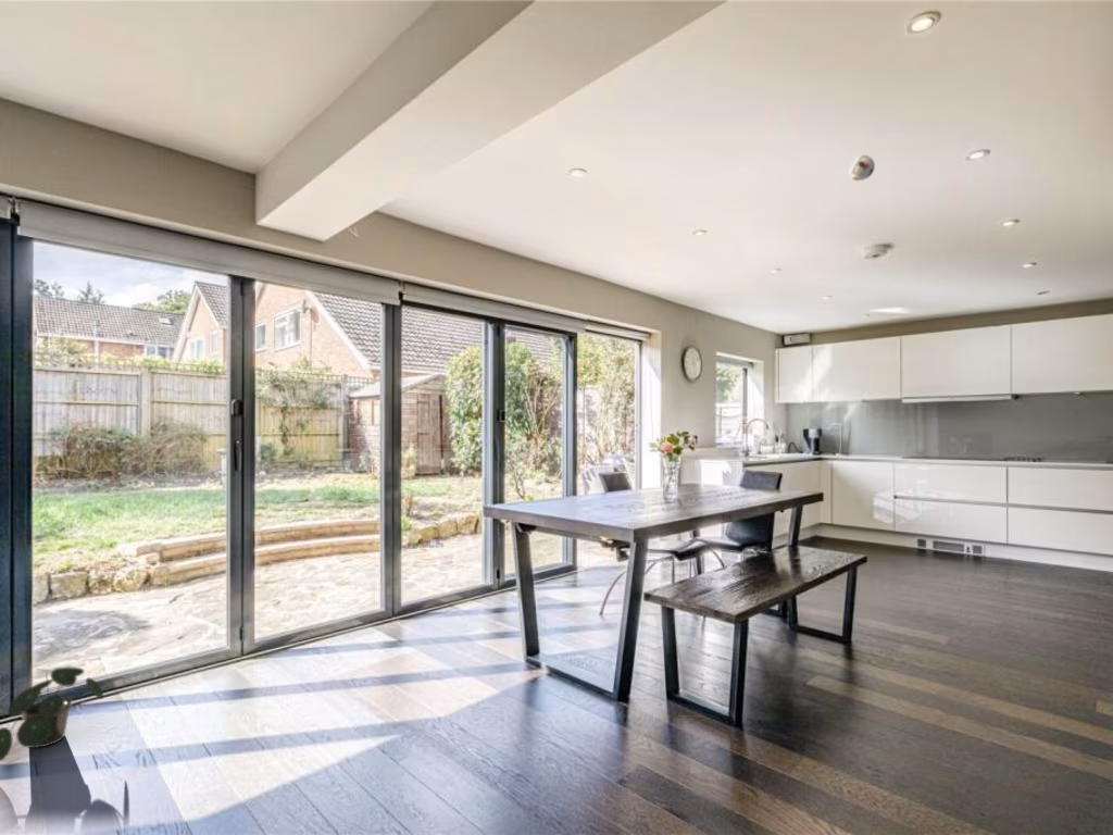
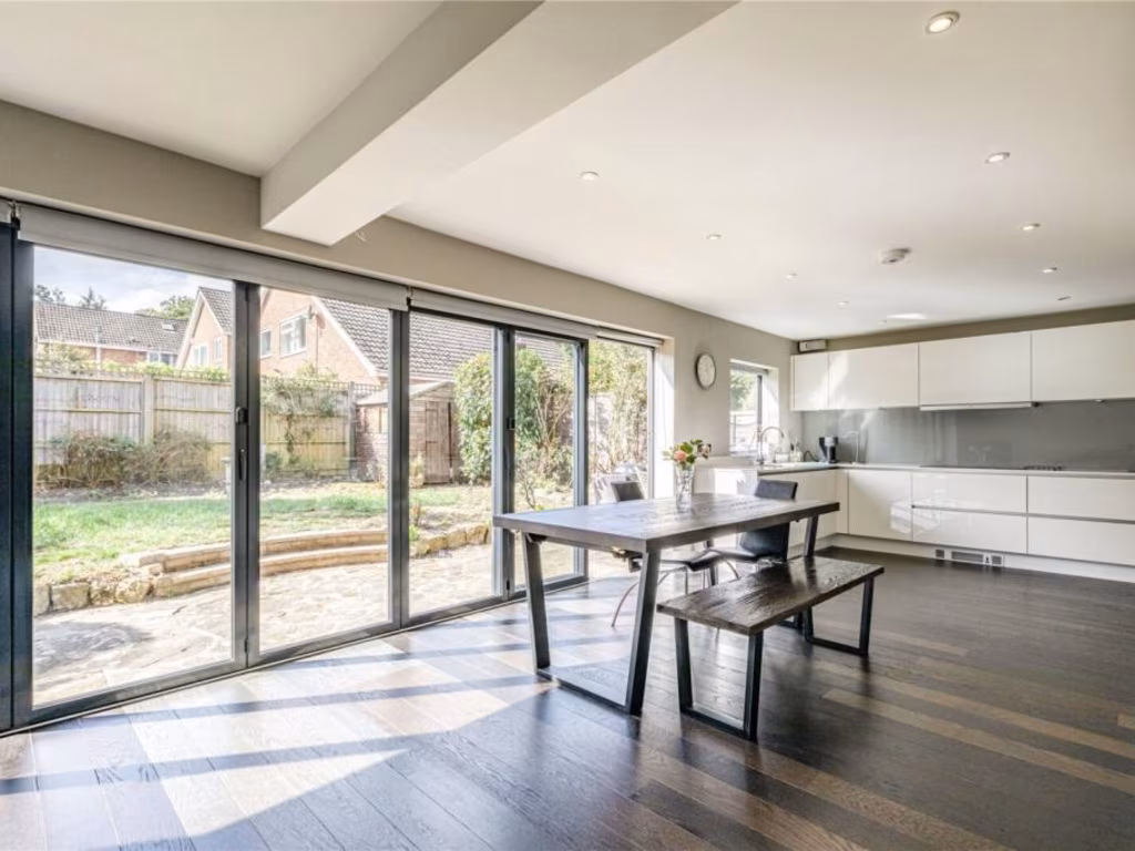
- potted plant [0,666,104,762]
- smoke detector [848,154,876,182]
